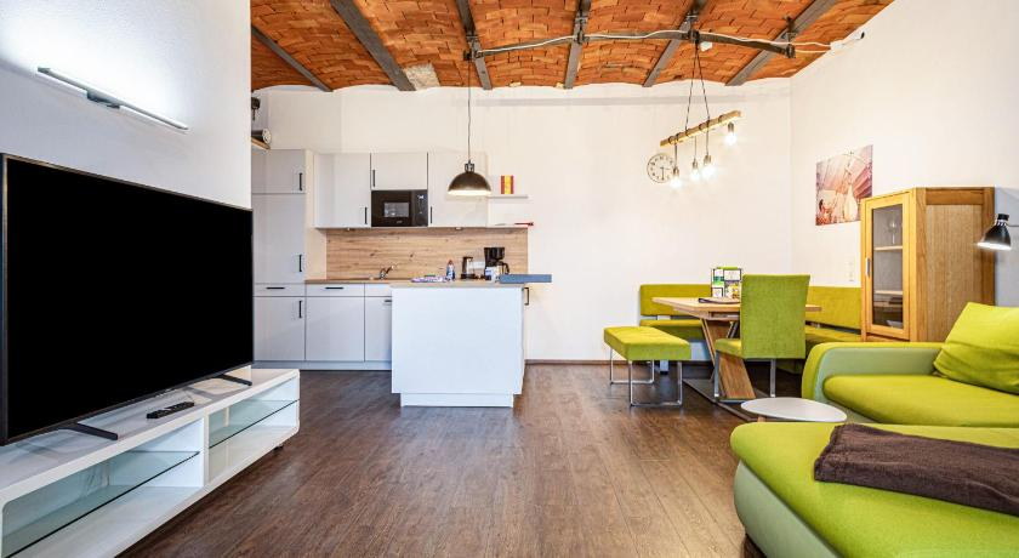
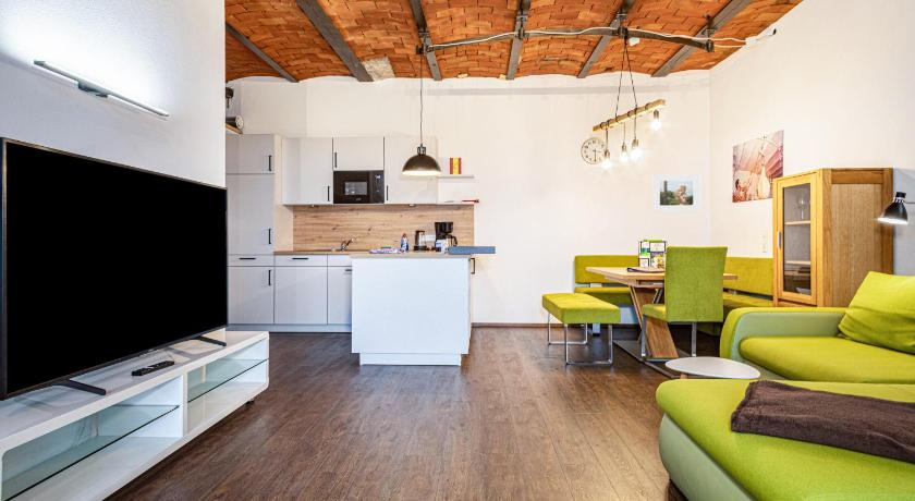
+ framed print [652,173,700,212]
